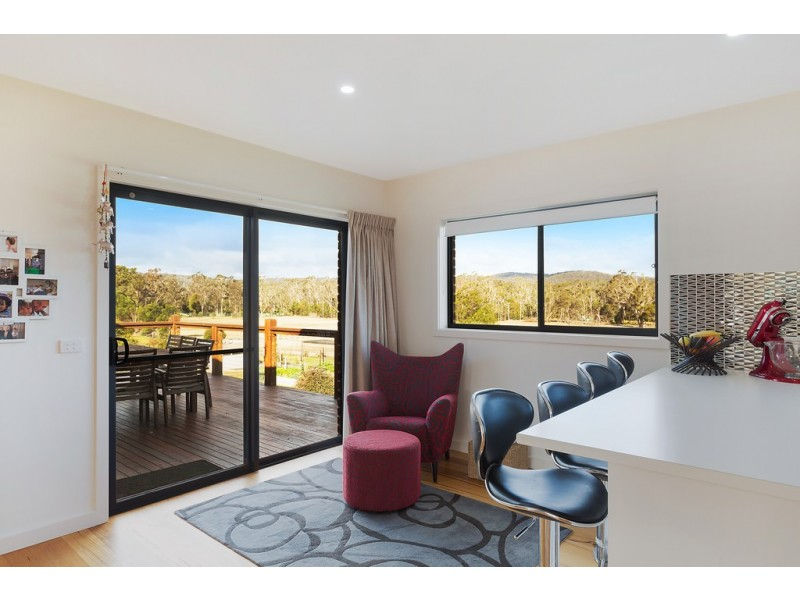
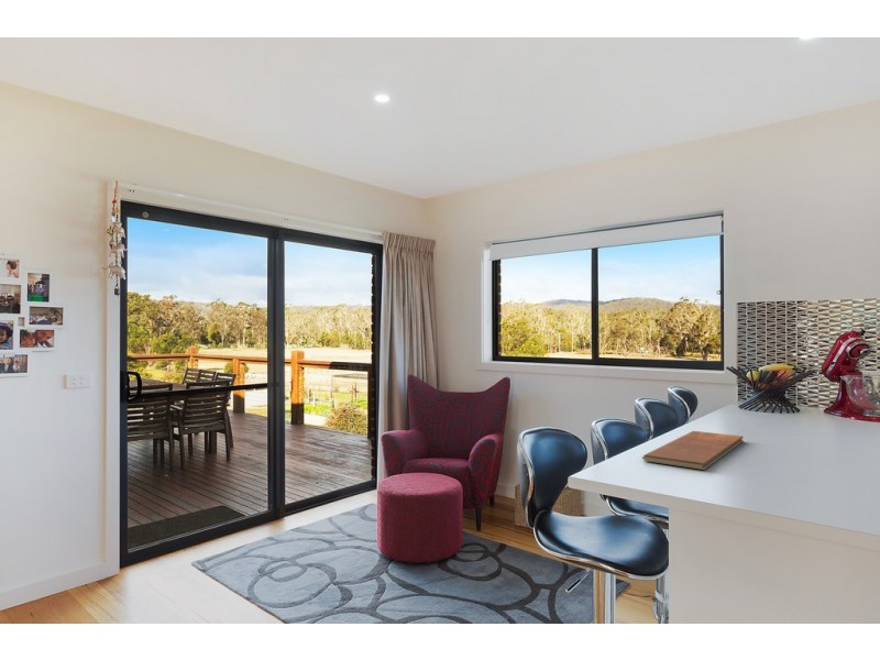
+ chopping board [641,430,745,471]
